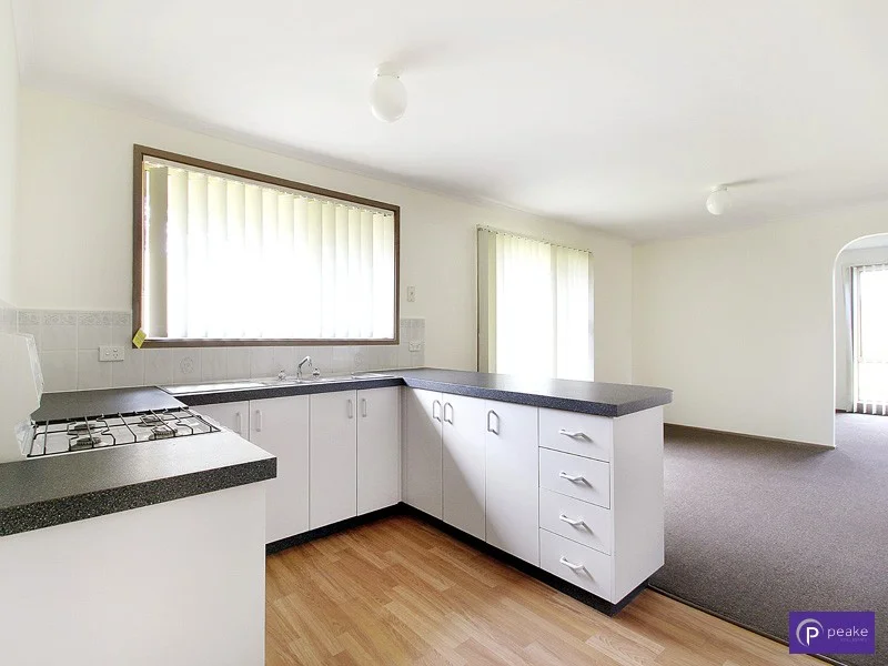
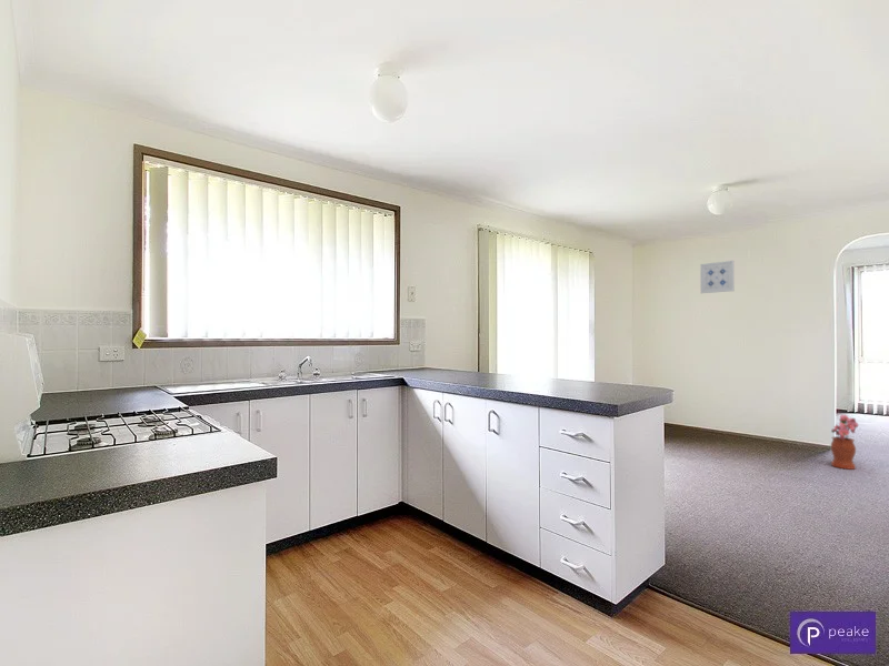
+ wall art [699,260,736,294]
+ potted flower [830,414,860,471]
